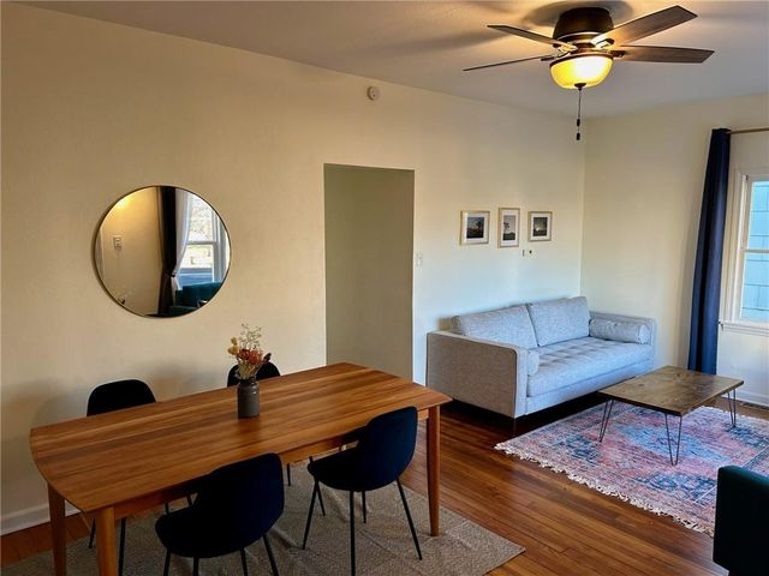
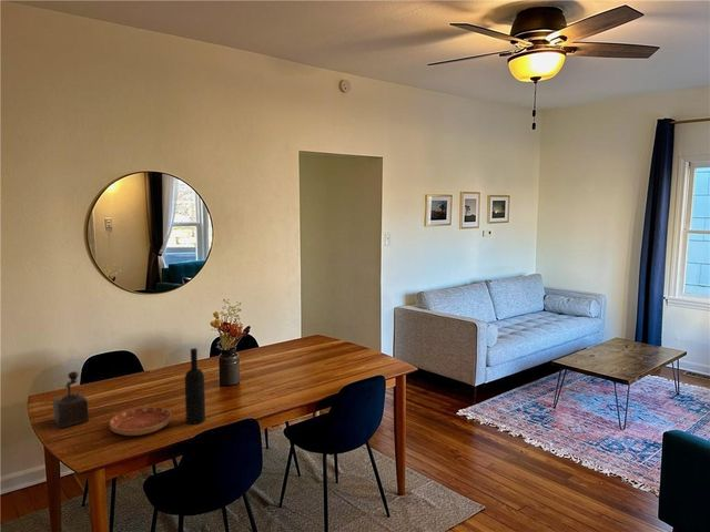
+ wine bottle [184,347,206,426]
+ saucer [109,406,173,437]
+ pepper mill [52,370,90,429]
